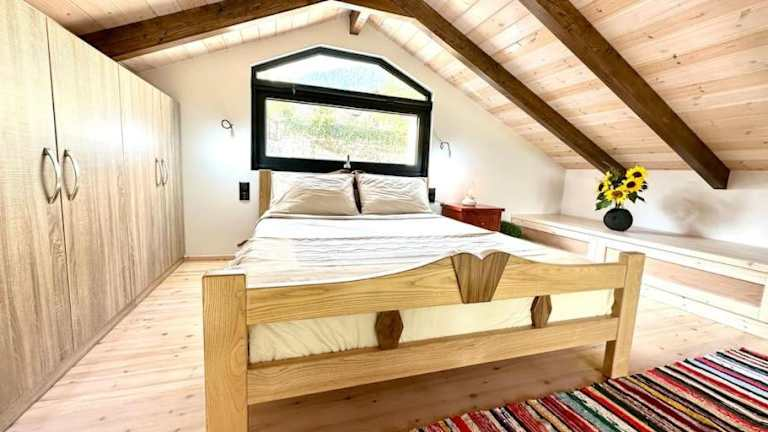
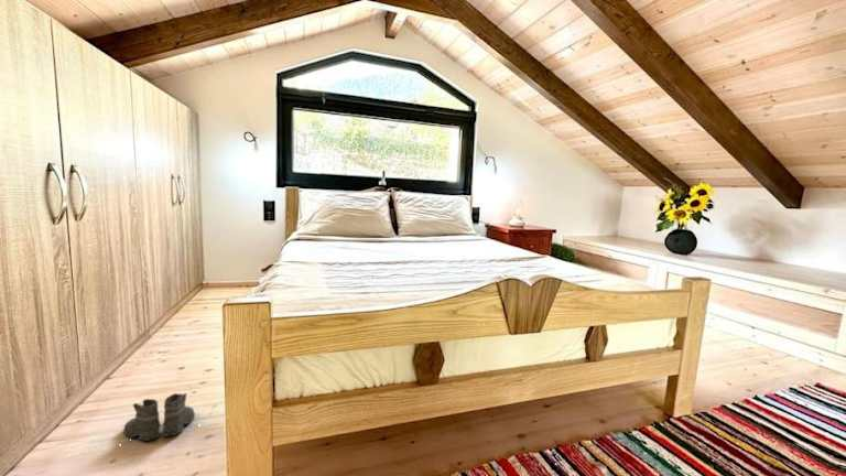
+ boots [122,392,197,445]
